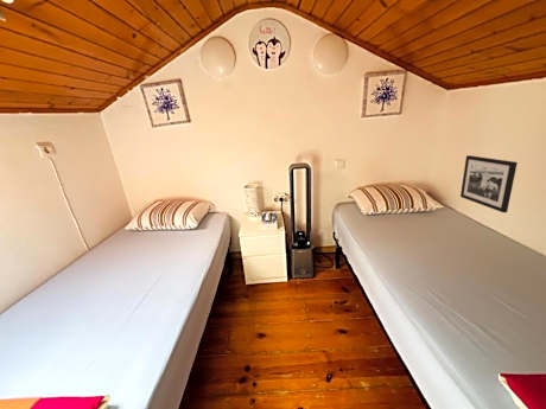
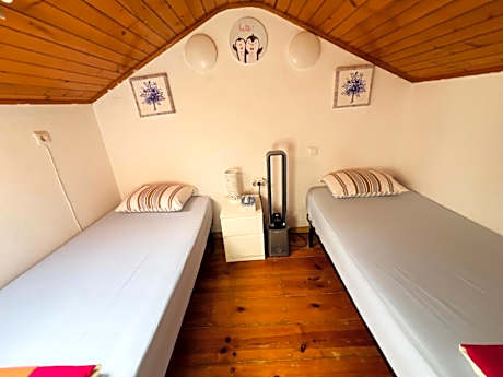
- picture frame [459,154,519,213]
